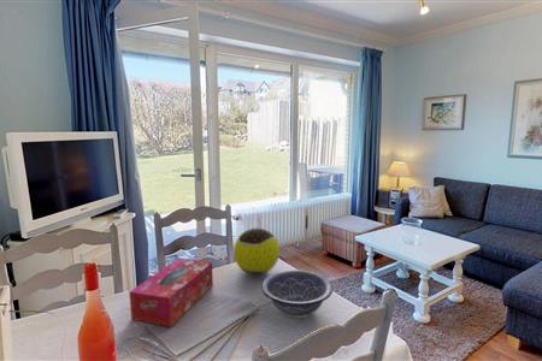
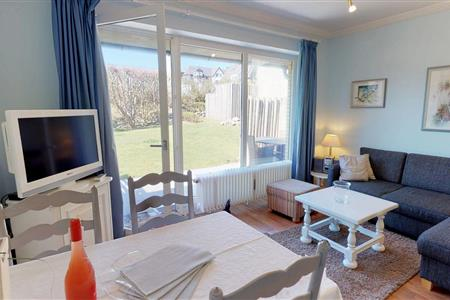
- decorative bowl [260,268,334,320]
- tissue box [128,258,214,329]
- decorative ball [232,227,281,276]
